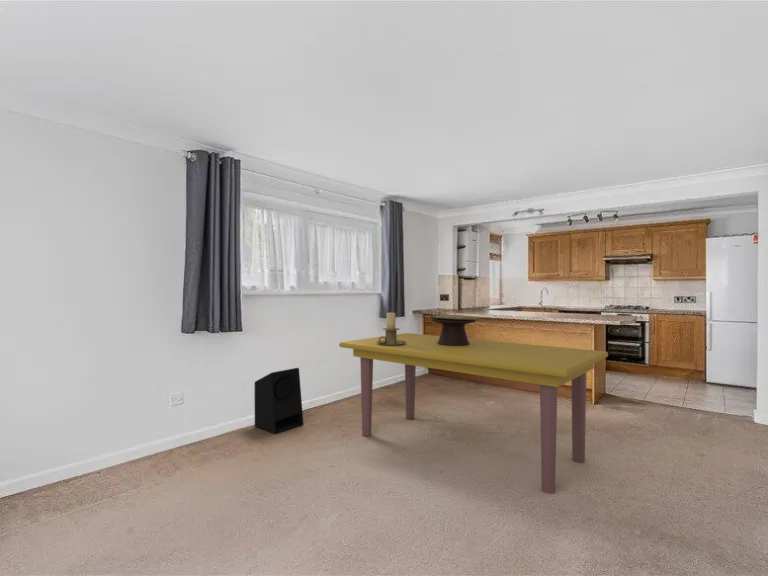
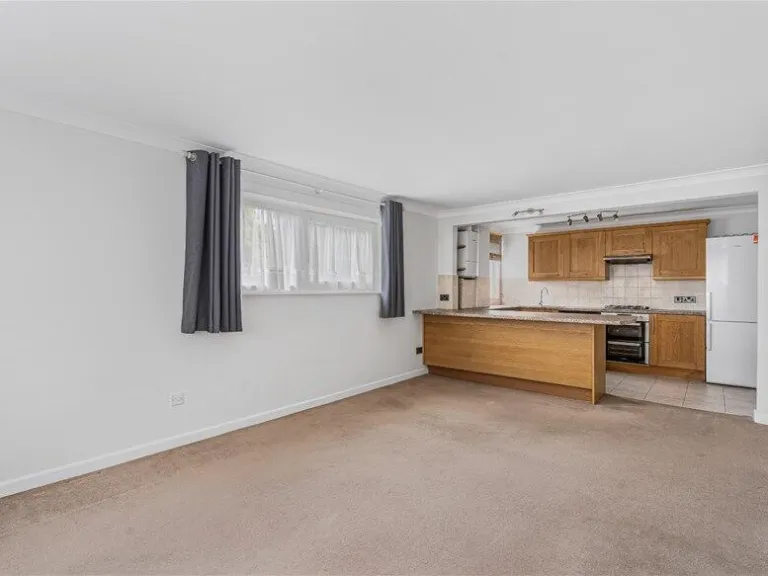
- candle holder [376,312,406,346]
- dining table [338,332,609,495]
- speaker [254,367,304,435]
- decorative bowl [421,314,482,346]
